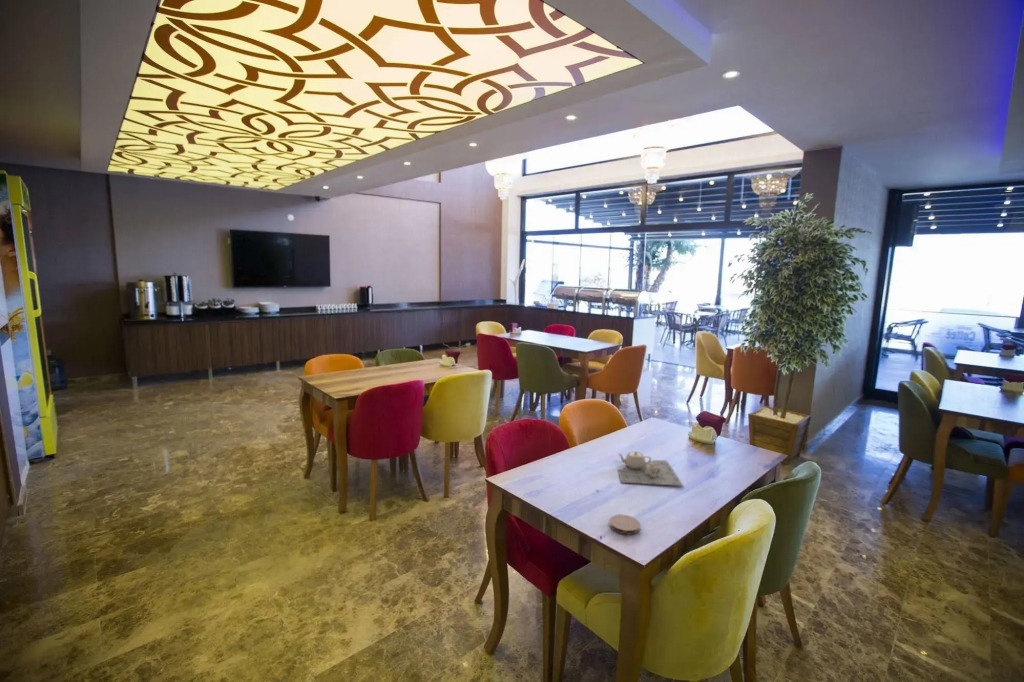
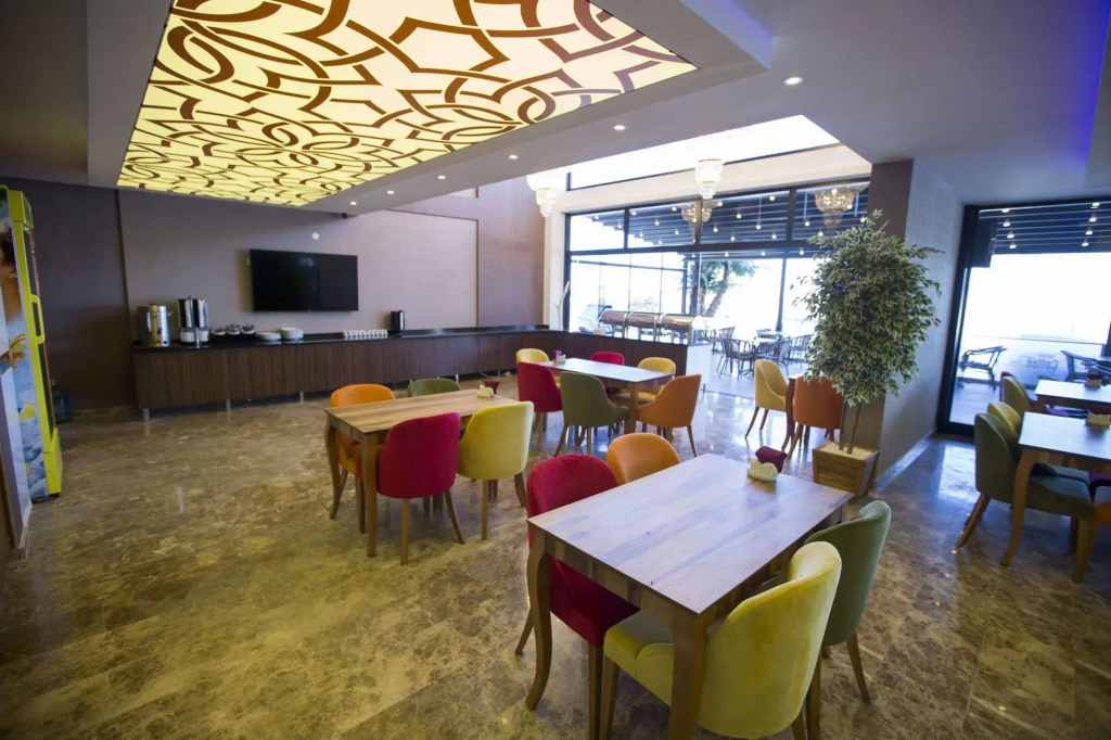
- coaster [608,514,641,536]
- teapot [616,450,684,487]
